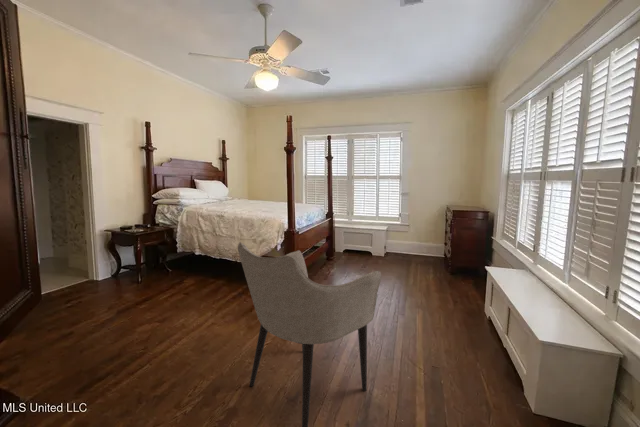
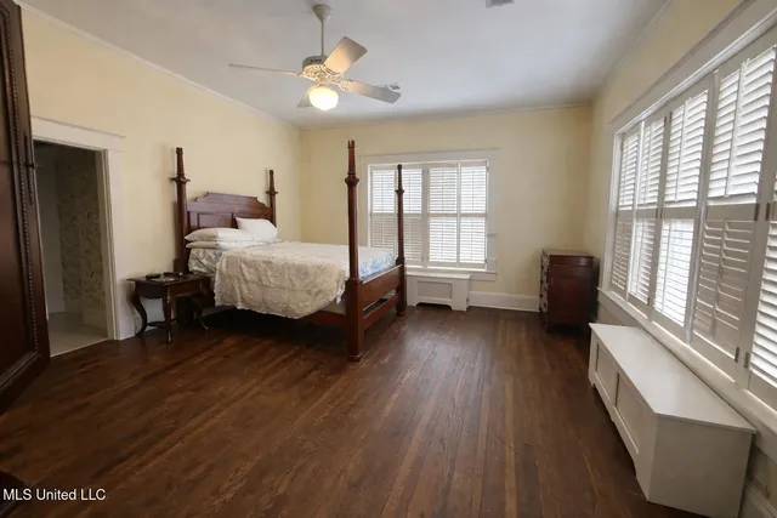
- armchair [237,241,382,427]
